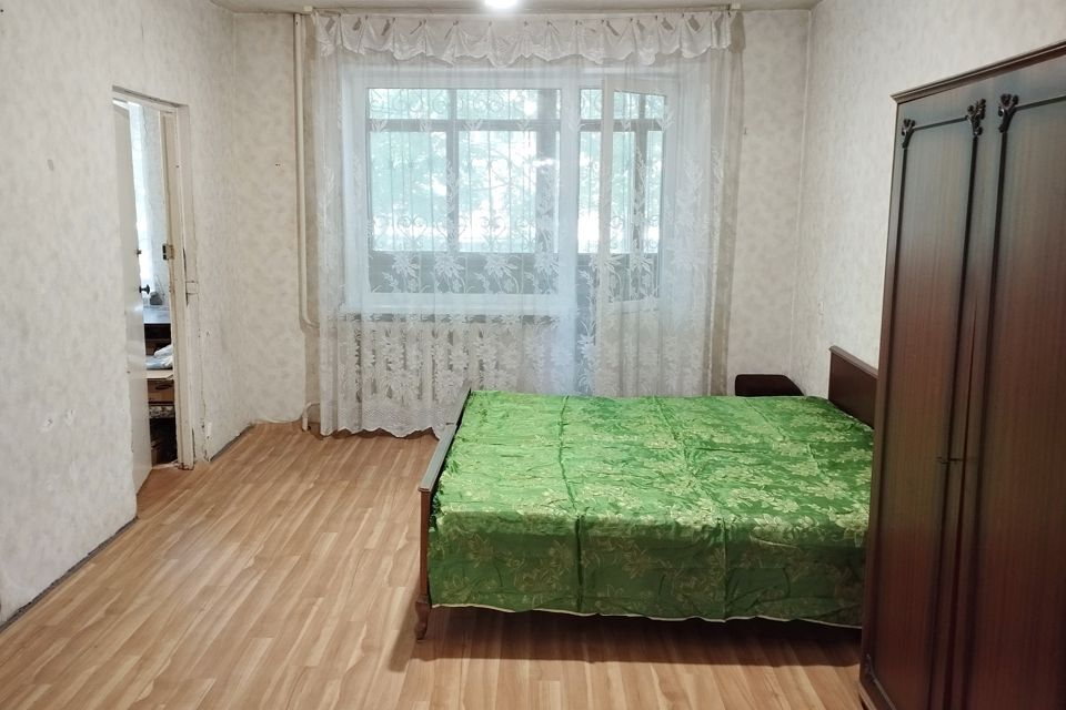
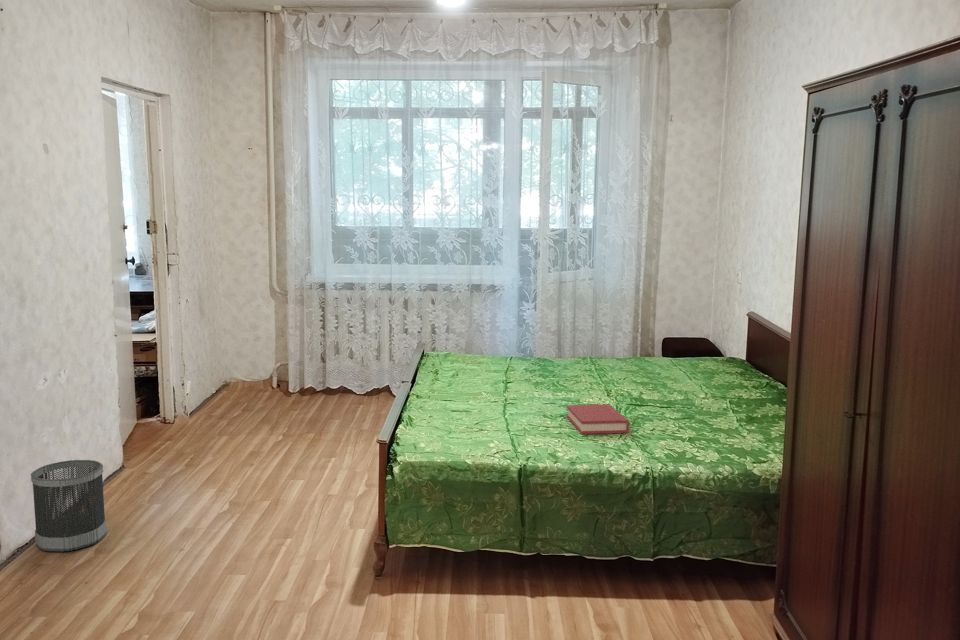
+ wastebasket [30,459,108,552]
+ hardback book [565,404,630,435]
